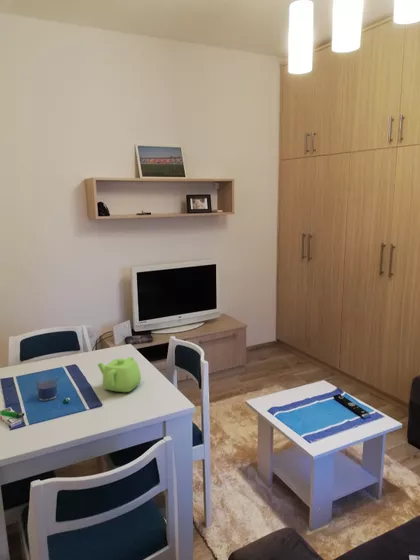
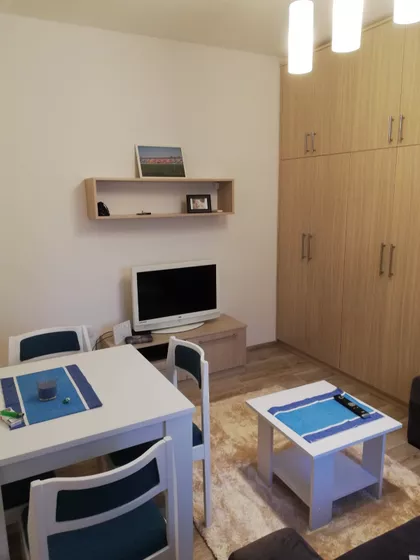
- teapot [97,356,142,393]
